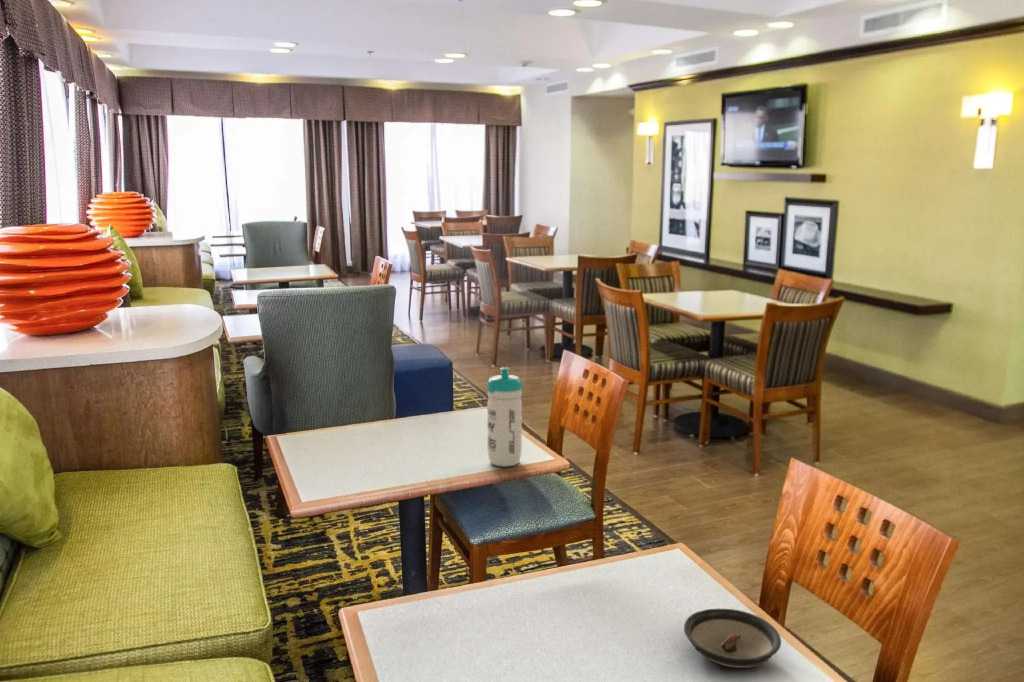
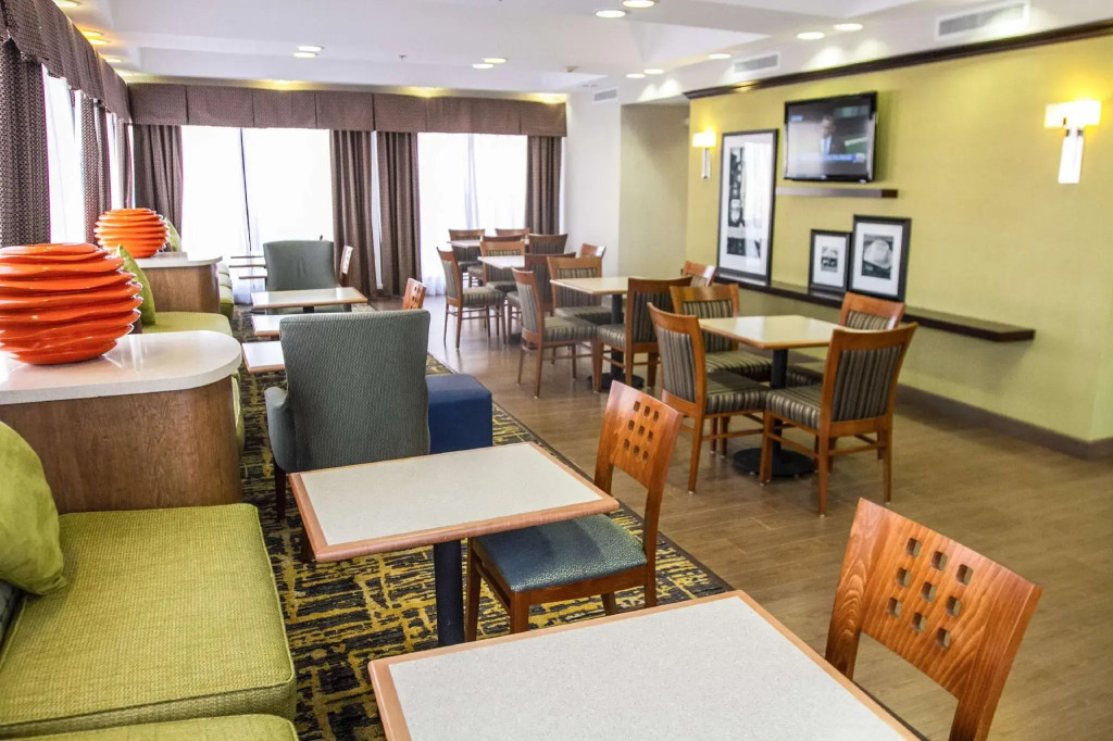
- water bottle [485,366,524,467]
- saucer [683,608,782,669]
